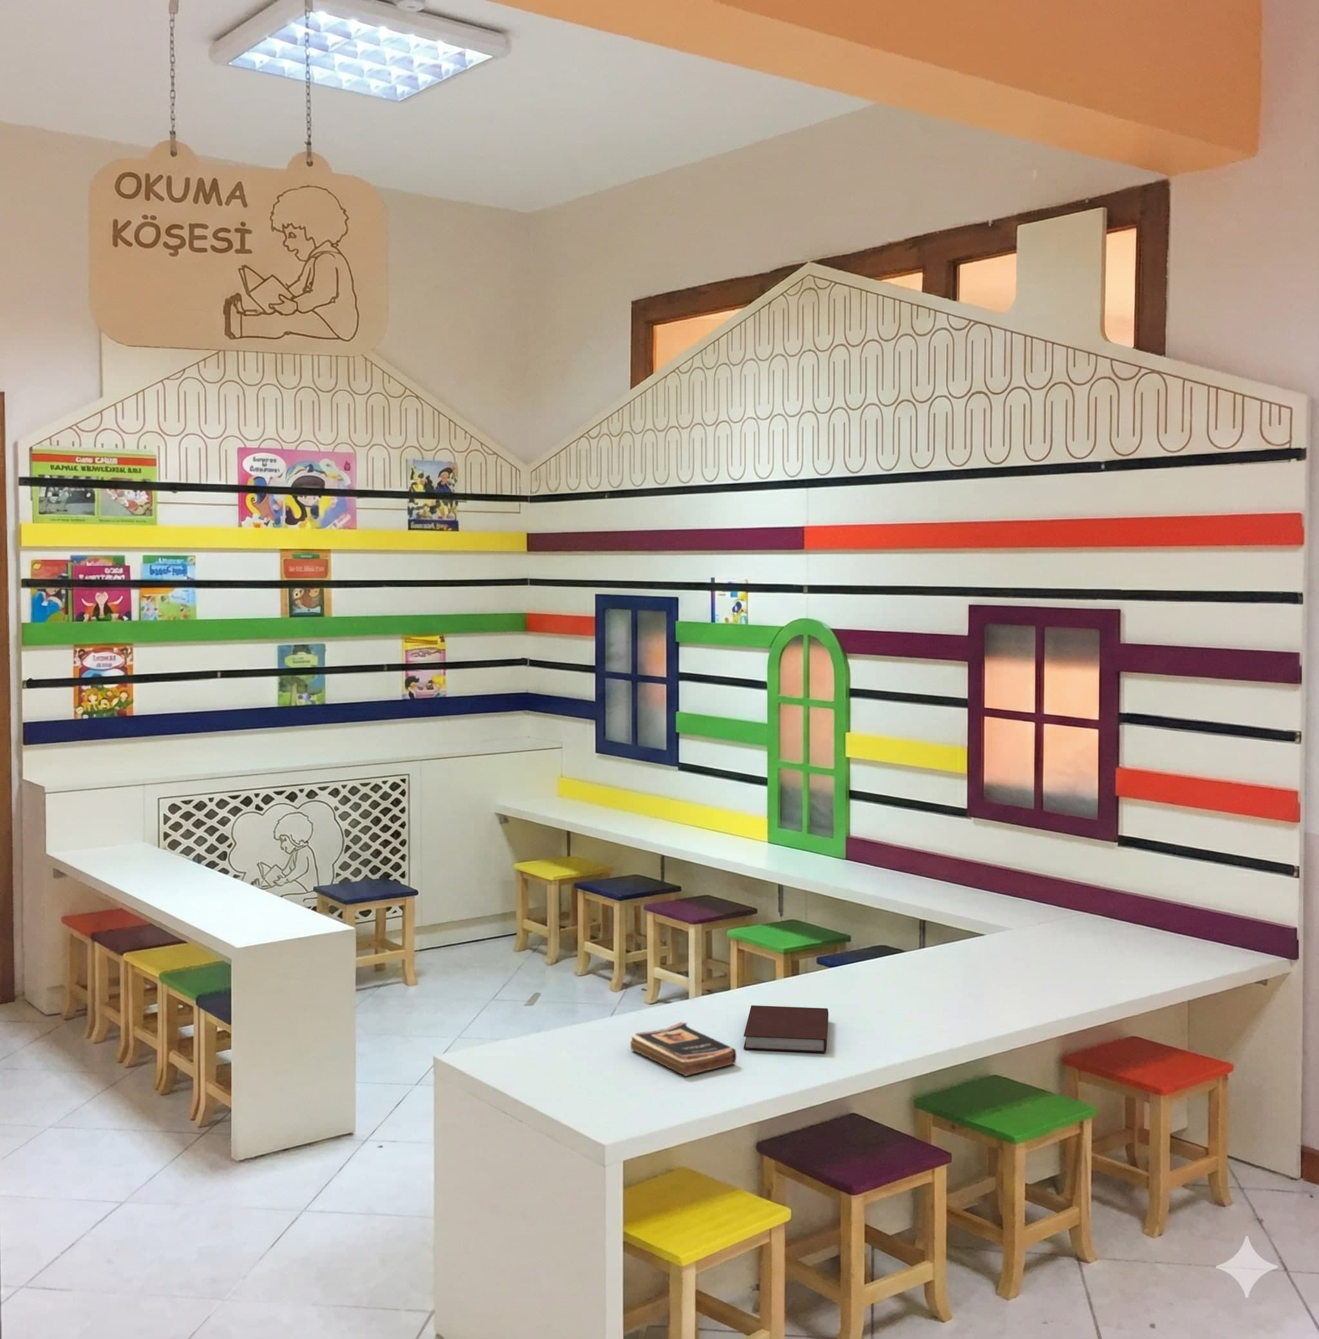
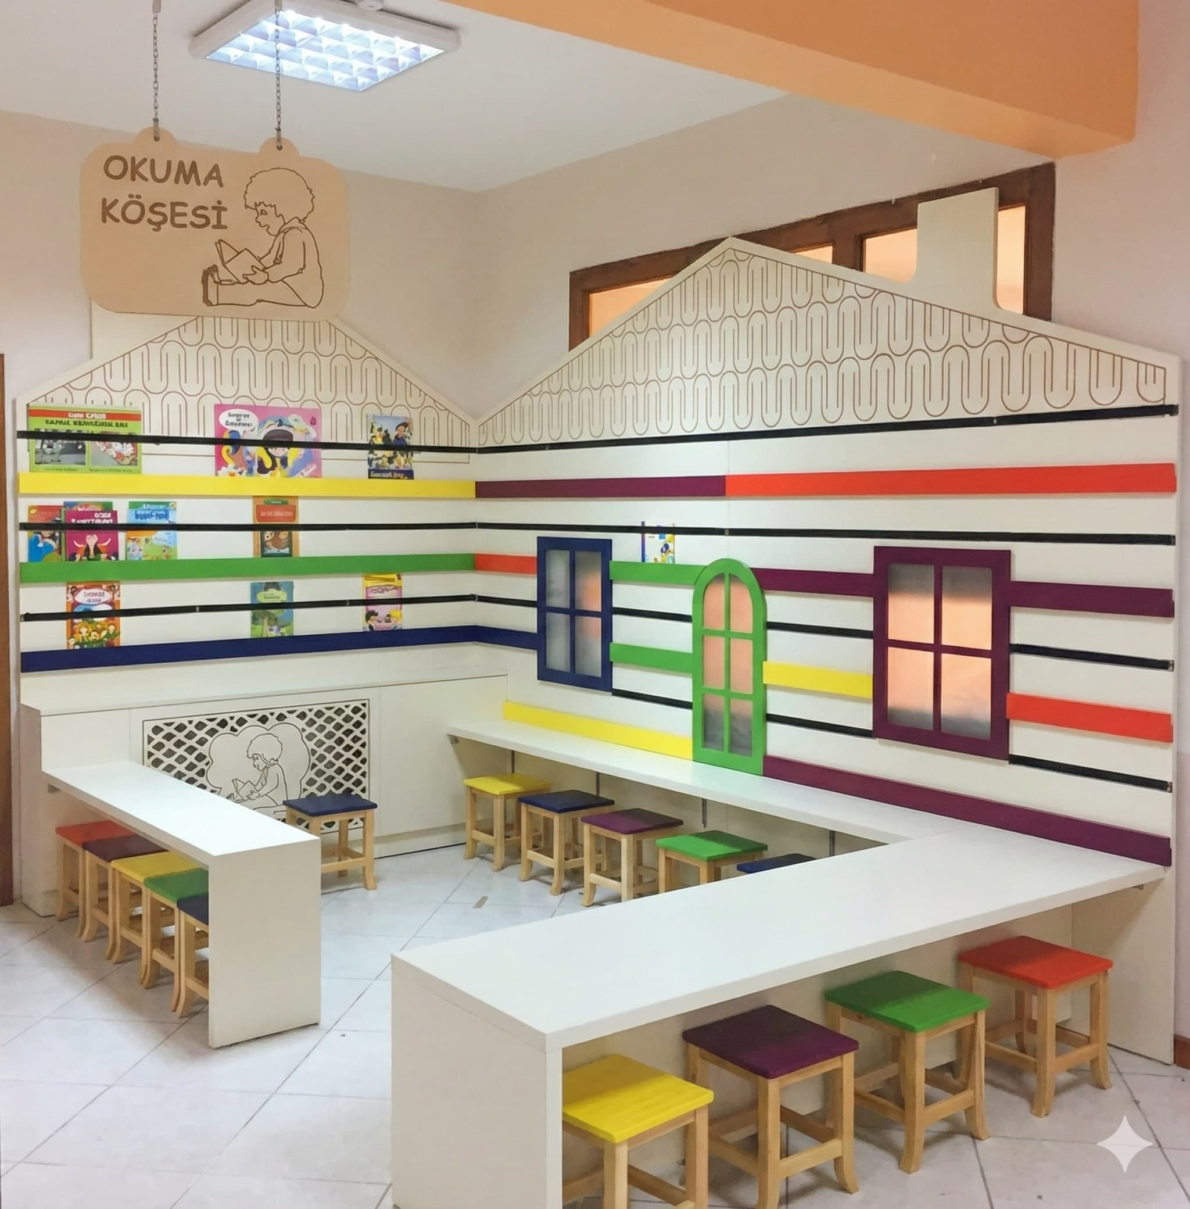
- notebook [743,1005,829,1053]
- book [629,1021,737,1077]
